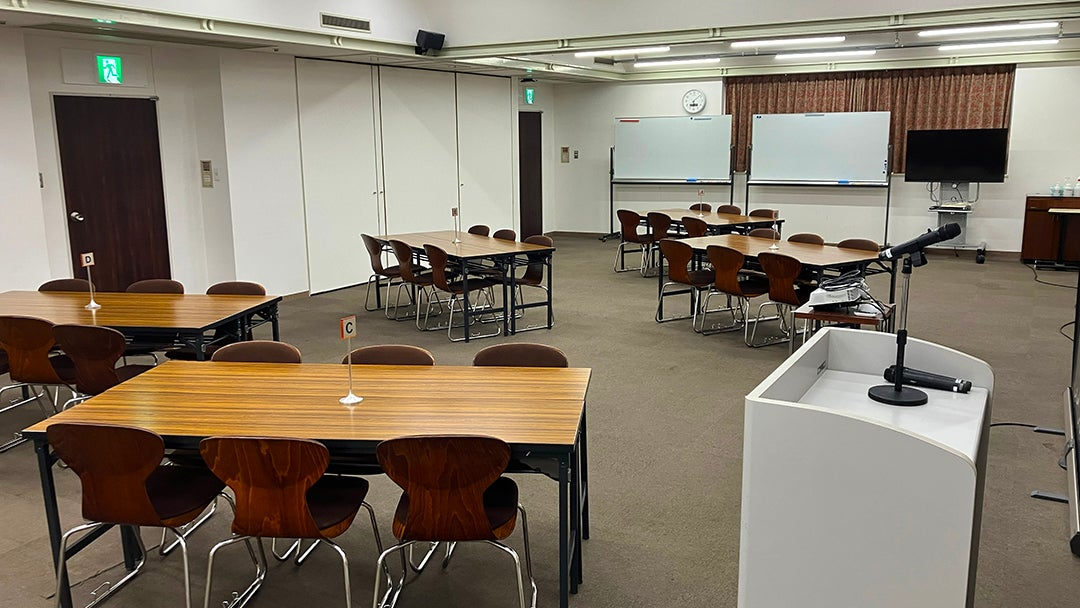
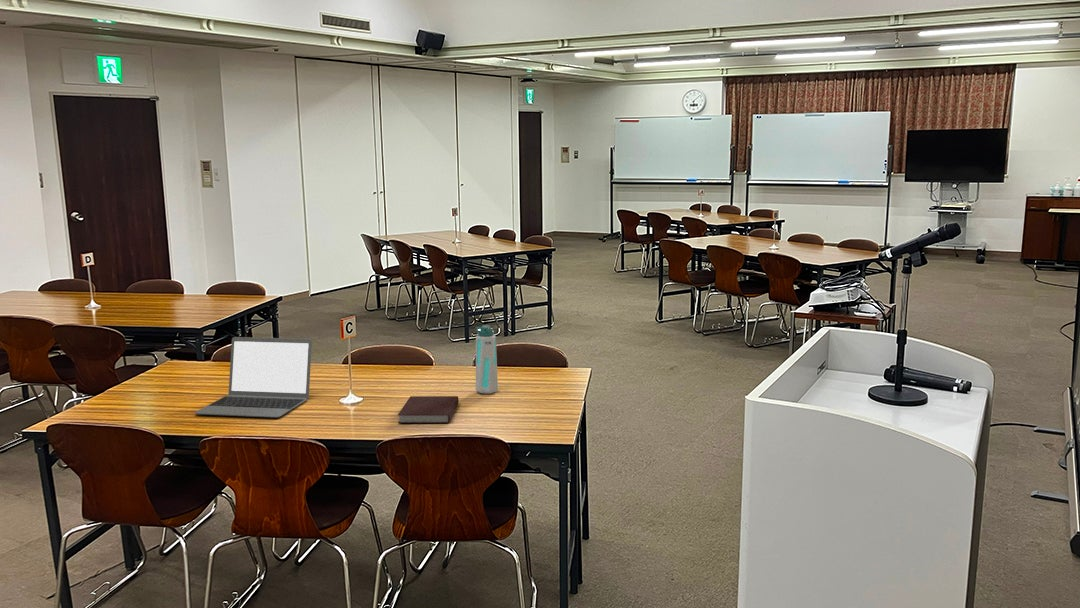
+ water bottle [475,324,499,395]
+ notebook [397,395,460,424]
+ laptop [194,336,313,419]
